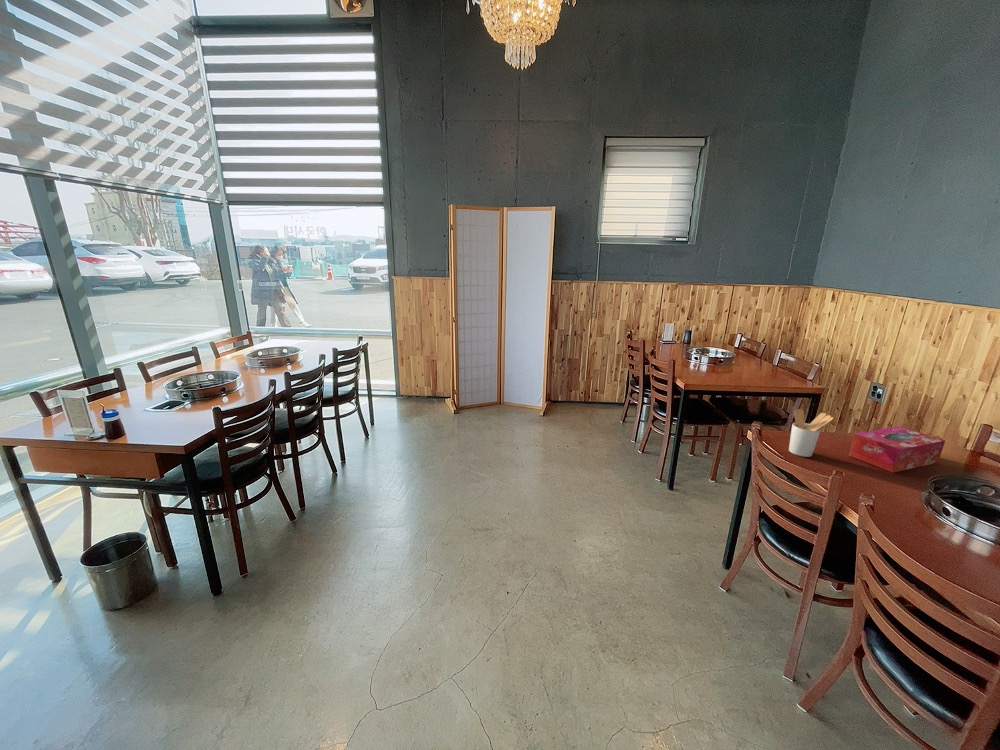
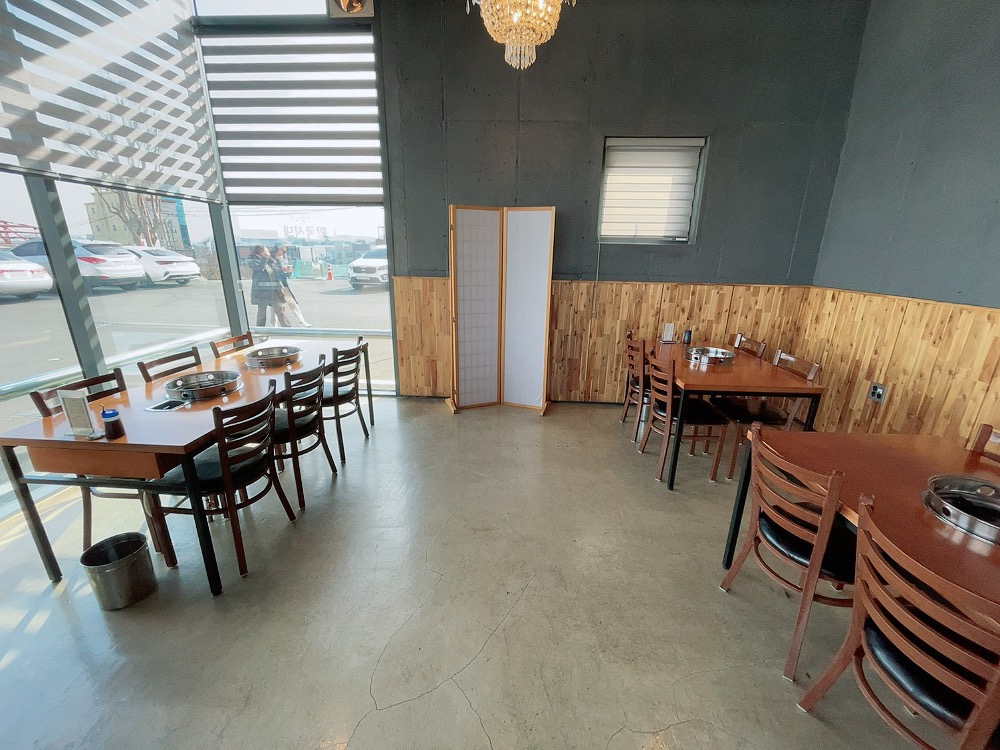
- tissue box [848,425,946,474]
- utensil holder [788,408,834,458]
